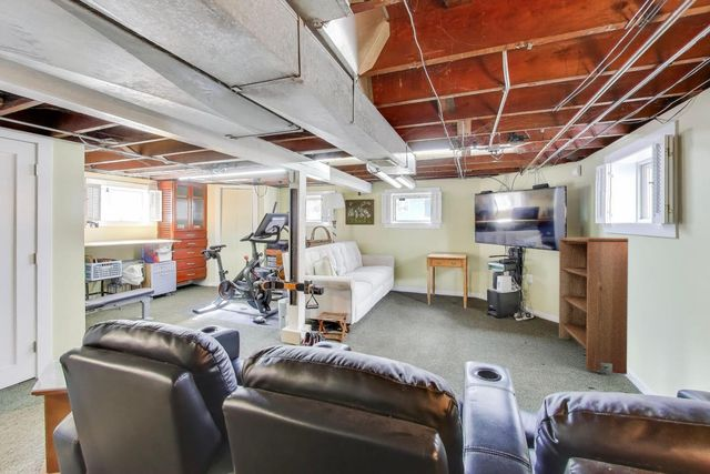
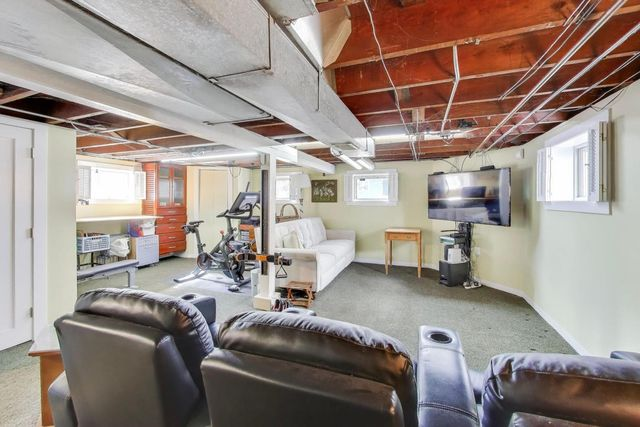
- bookshelf [558,236,629,375]
